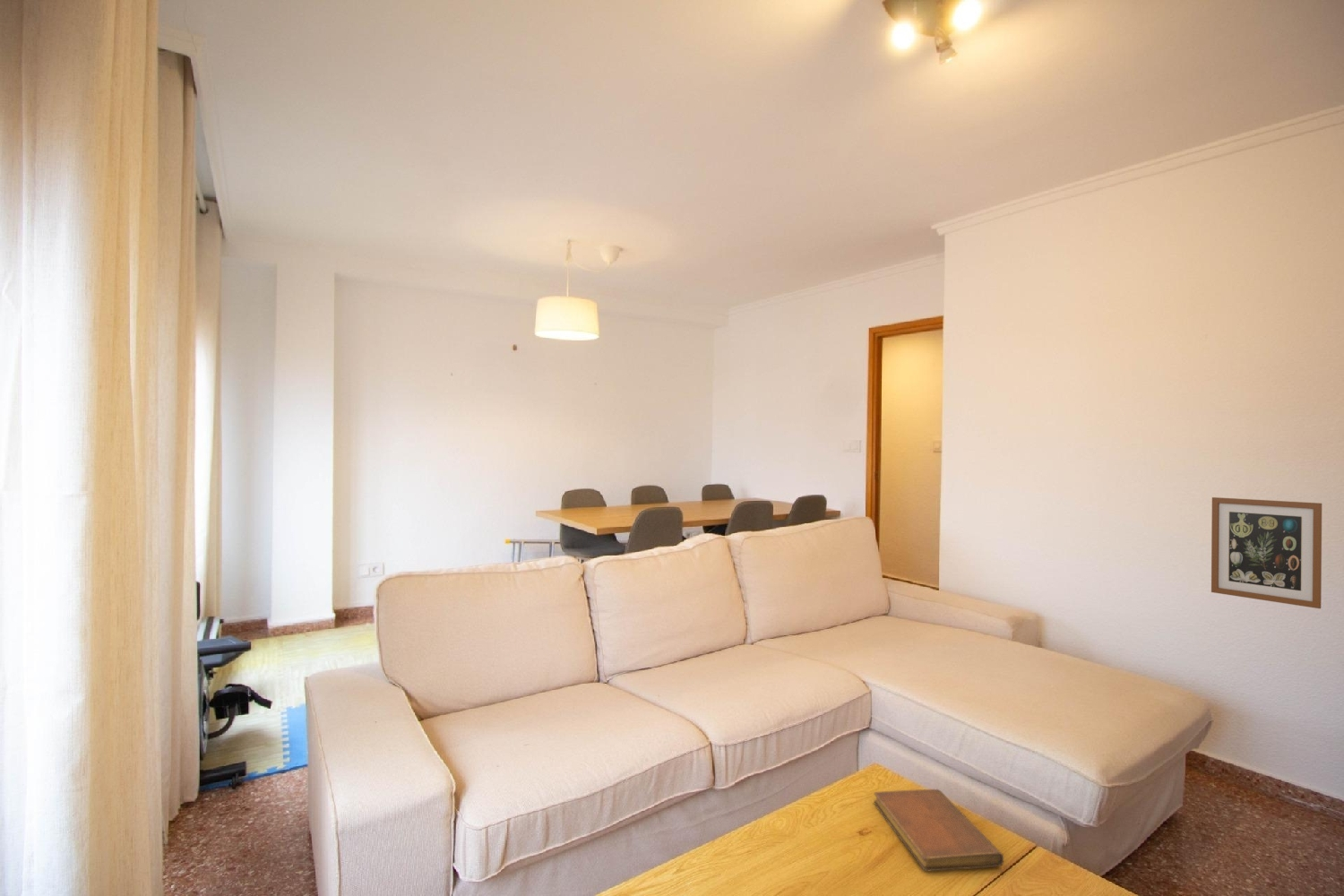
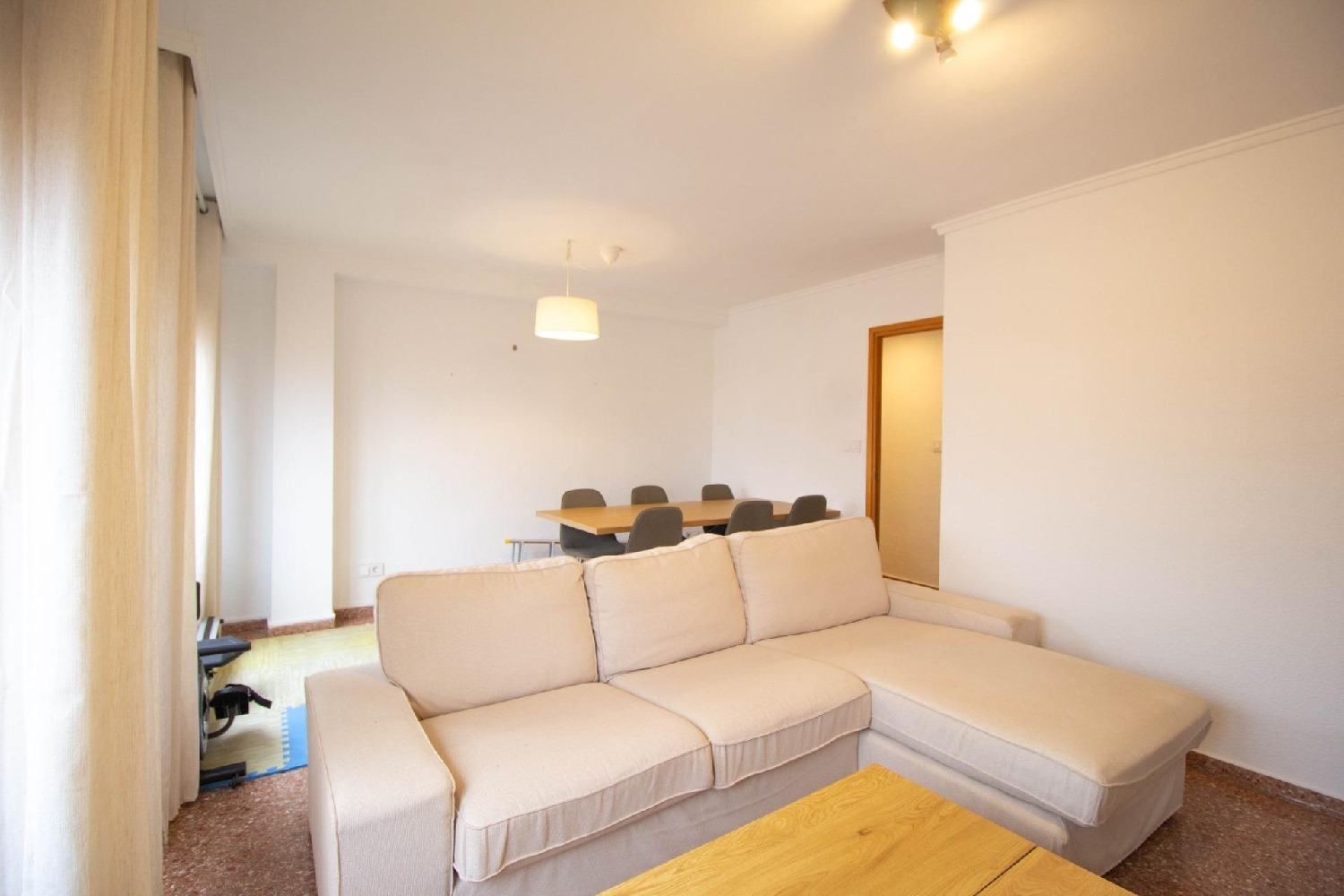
- wall art [1210,496,1322,609]
- notebook [873,788,1004,873]
